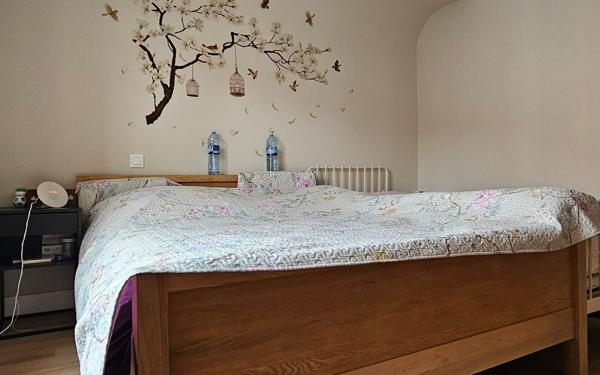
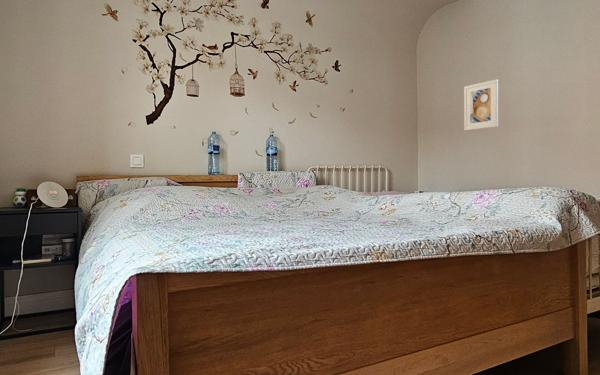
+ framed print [463,79,499,132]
